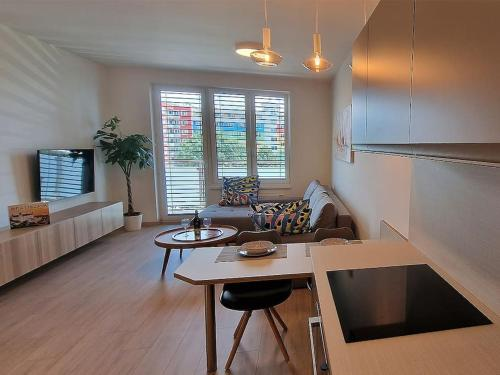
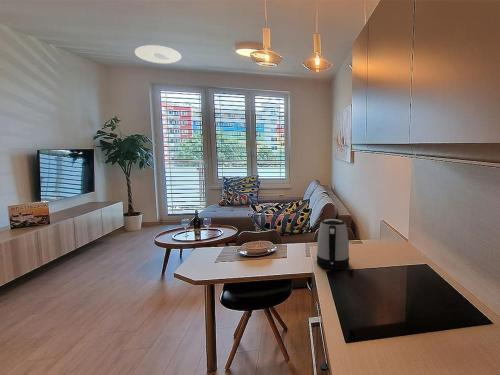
+ kettle [316,218,350,271]
+ ceiling light [134,44,182,64]
